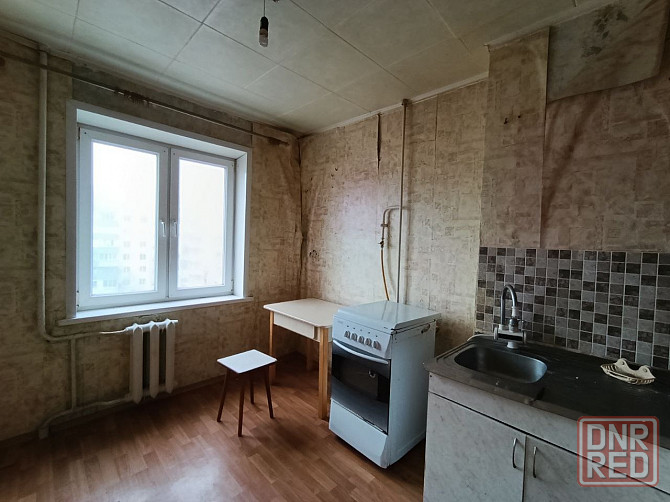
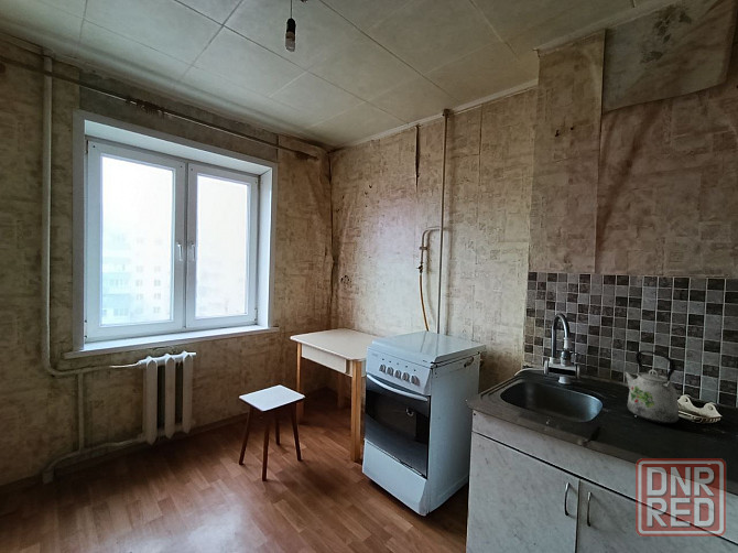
+ kettle [622,349,681,424]
